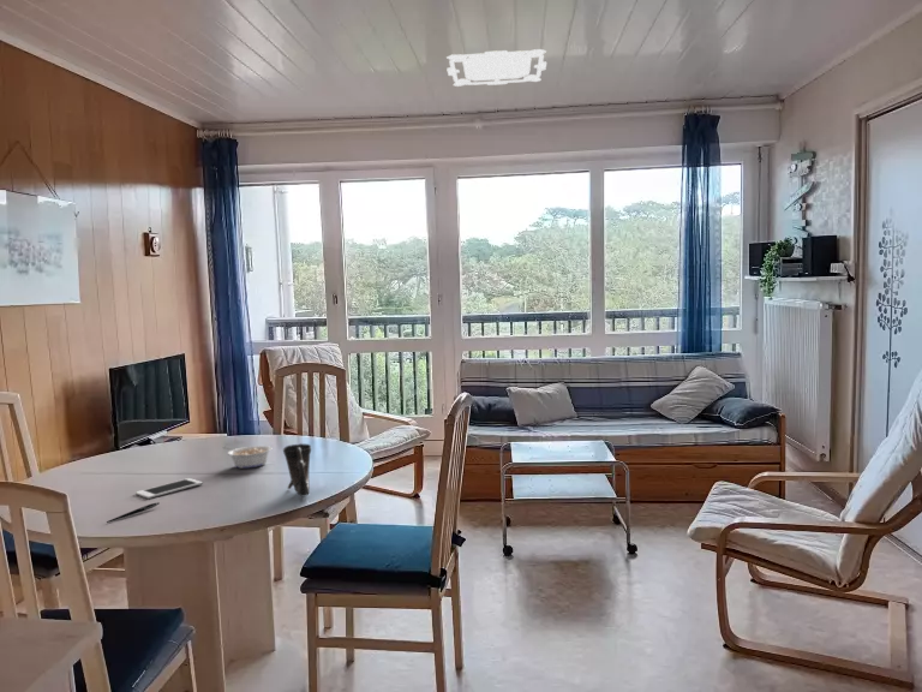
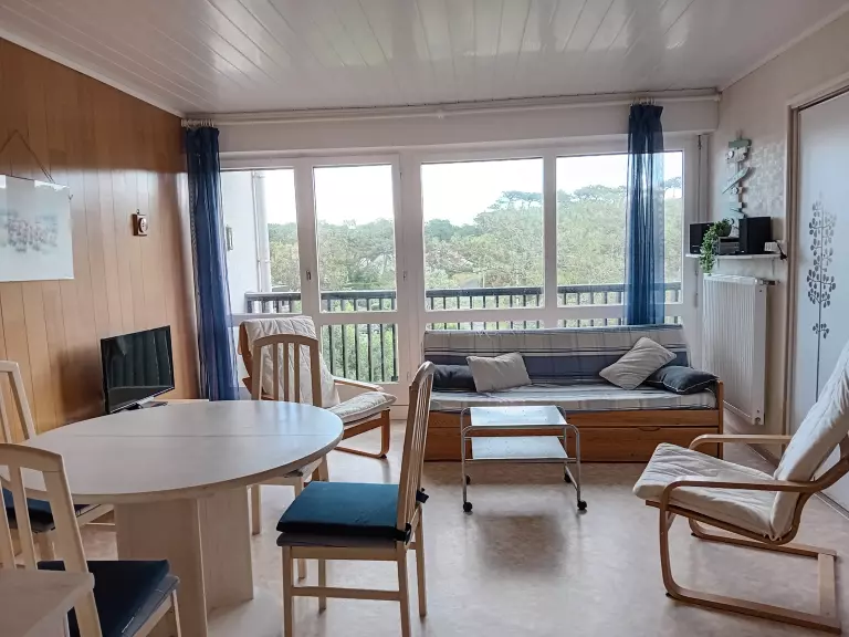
- ceiling light [445,48,547,88]
- pen [106,501,161,524]
- cell phone [134,477,203,500]
- cup [282,442,312,497]
- legume [222,445,273,470]
